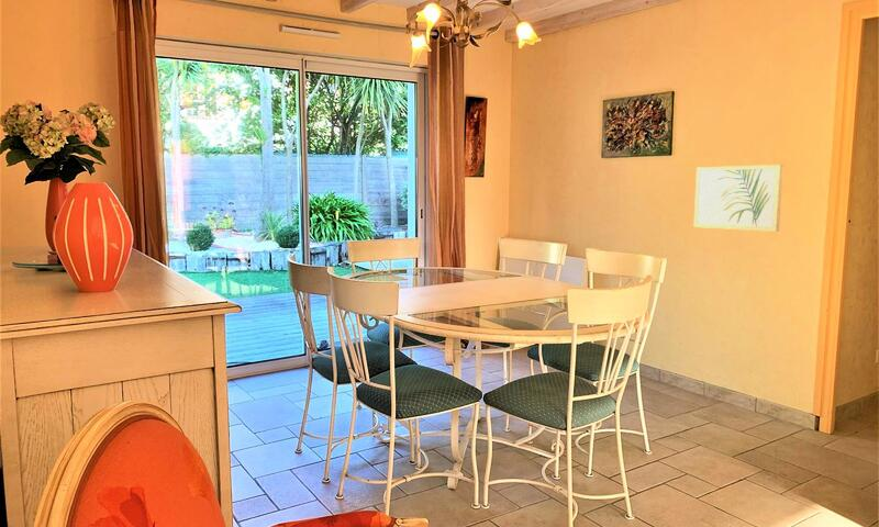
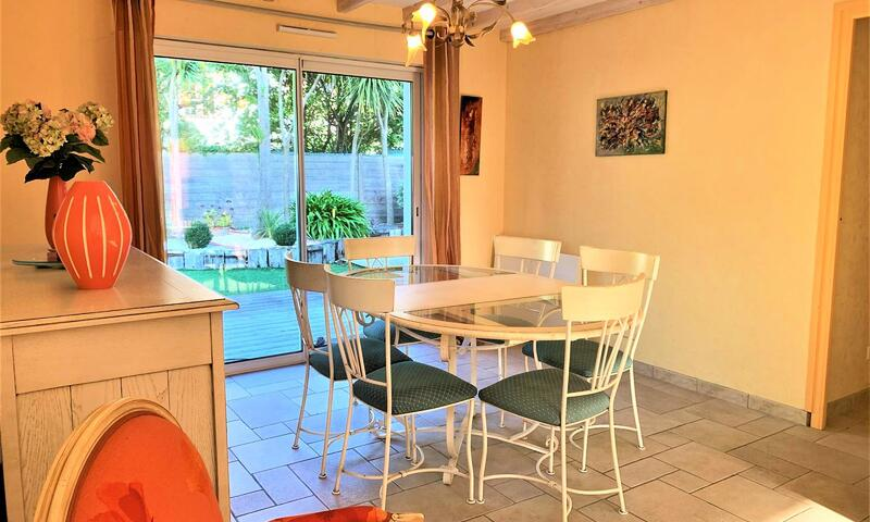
- wall art [693,164,785,233]
